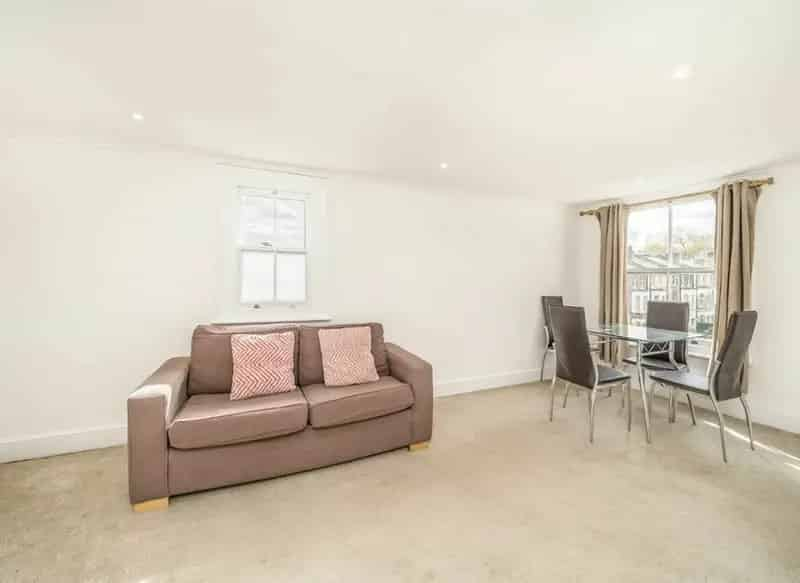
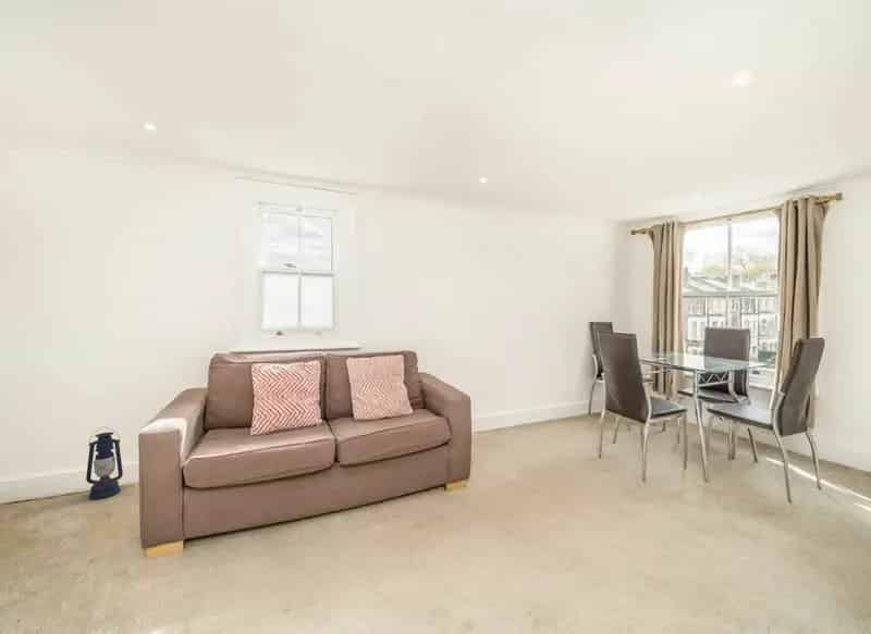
+ lantern [85,425,124,500]
